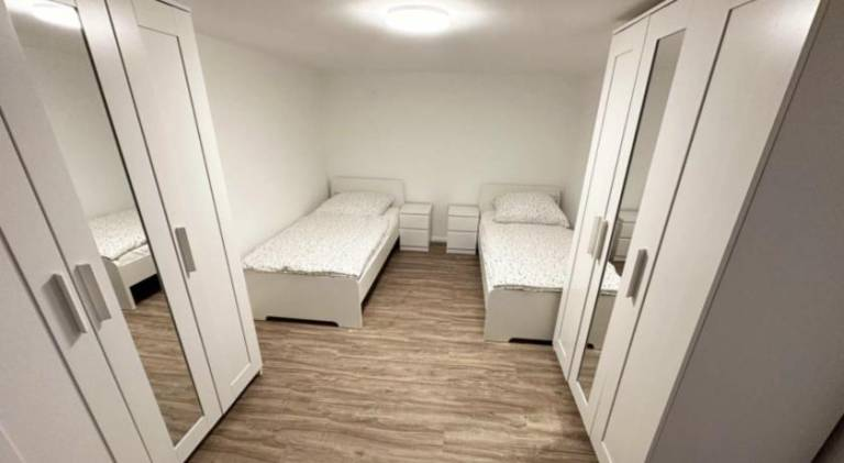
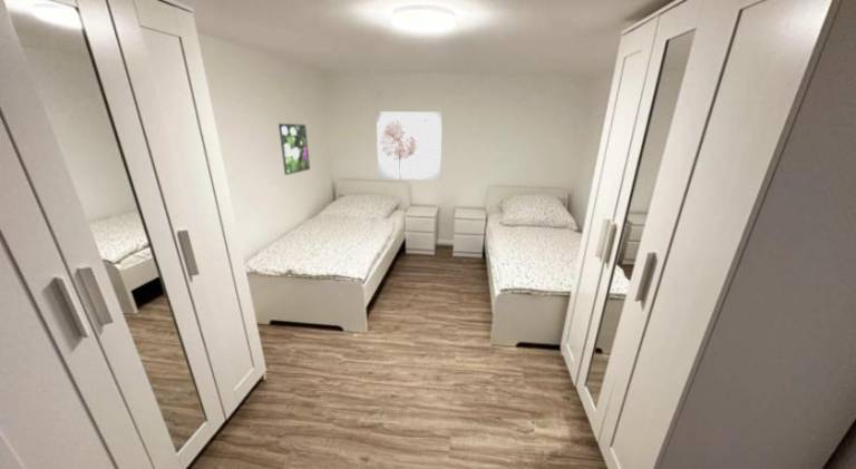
+ wall art [376,110,444,182]
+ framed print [278,123,311,176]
